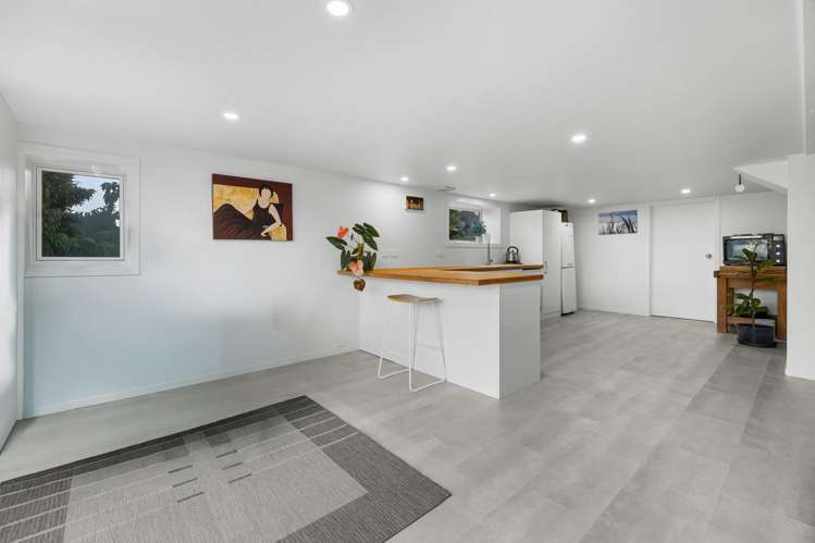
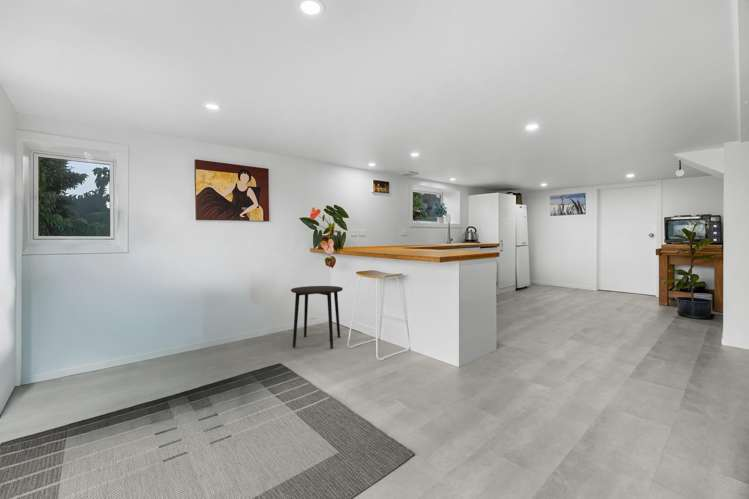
+ side table [290,285,344,349]
